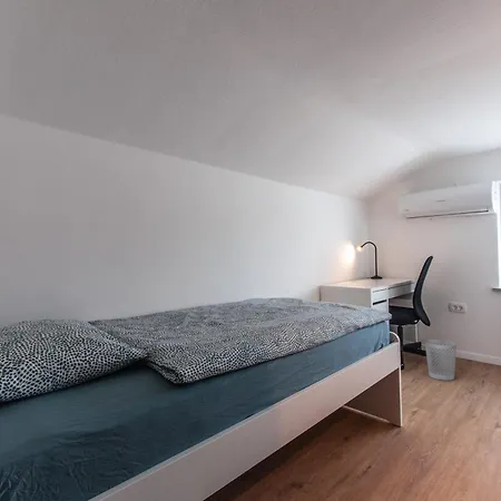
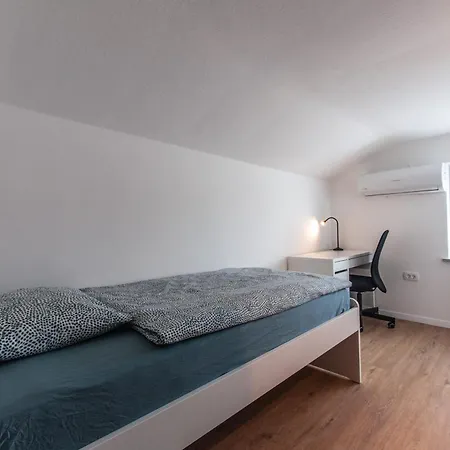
- wastebasket [424,338,458,382]
